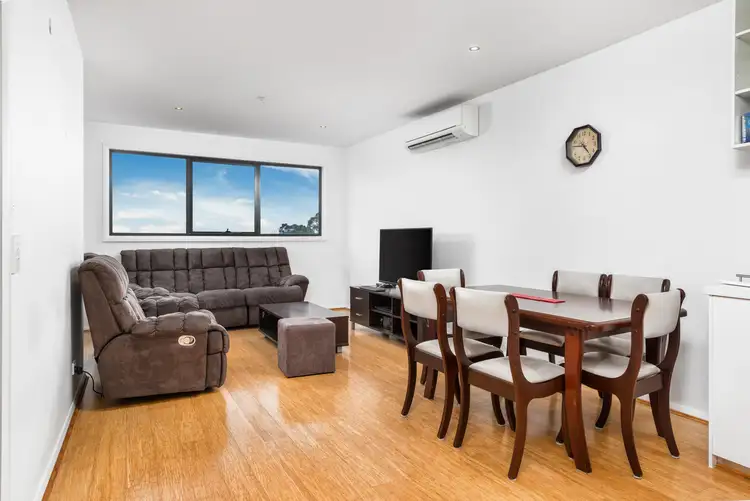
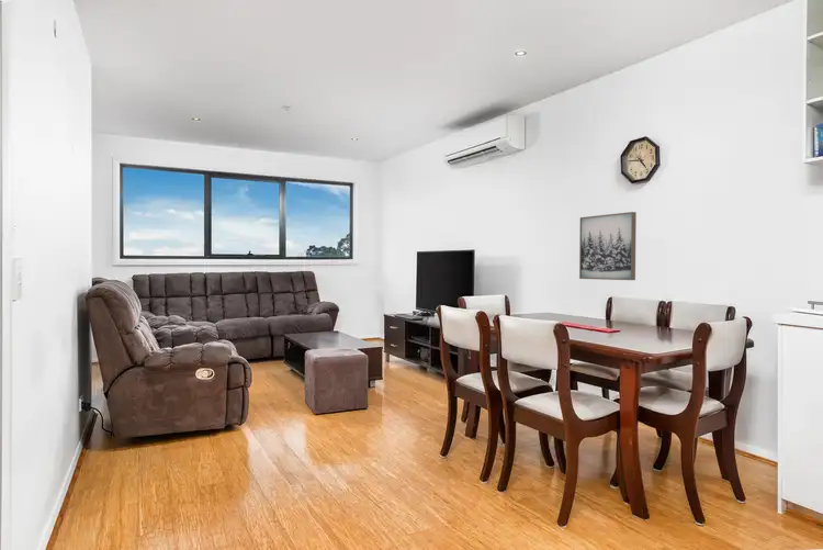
+ wall art [578,211,638,281]
